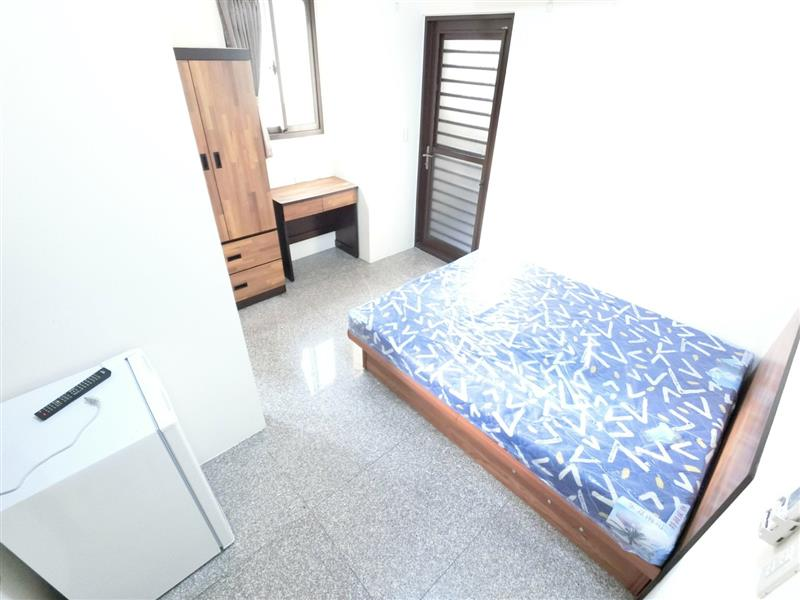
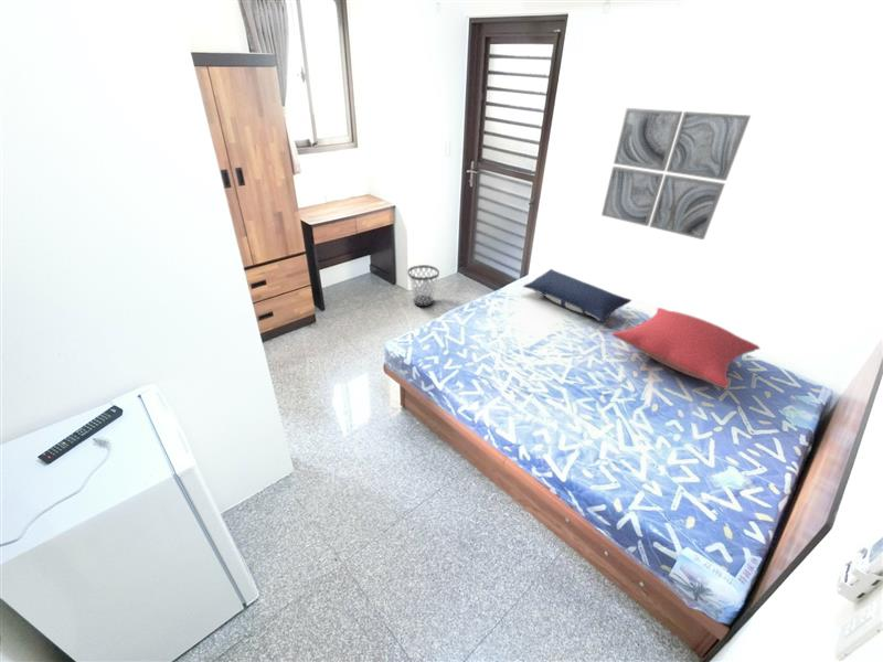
+ pillow [522,268,632,323]
+ wastebasket [406,264,440,308]
+ pillow [611,307,760,389]
+ wall art [600,107,752,241]
